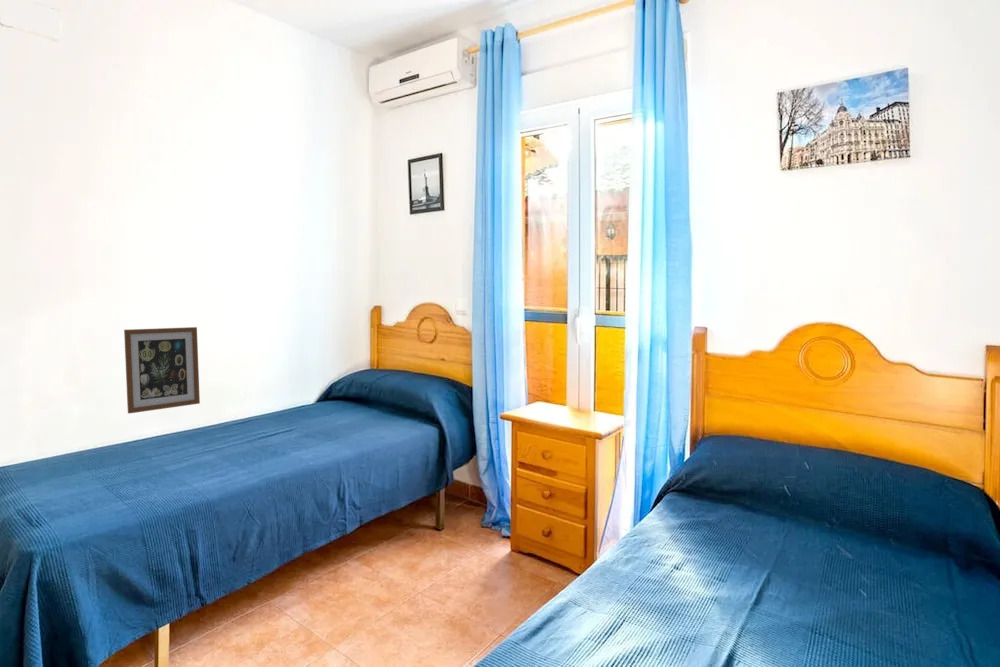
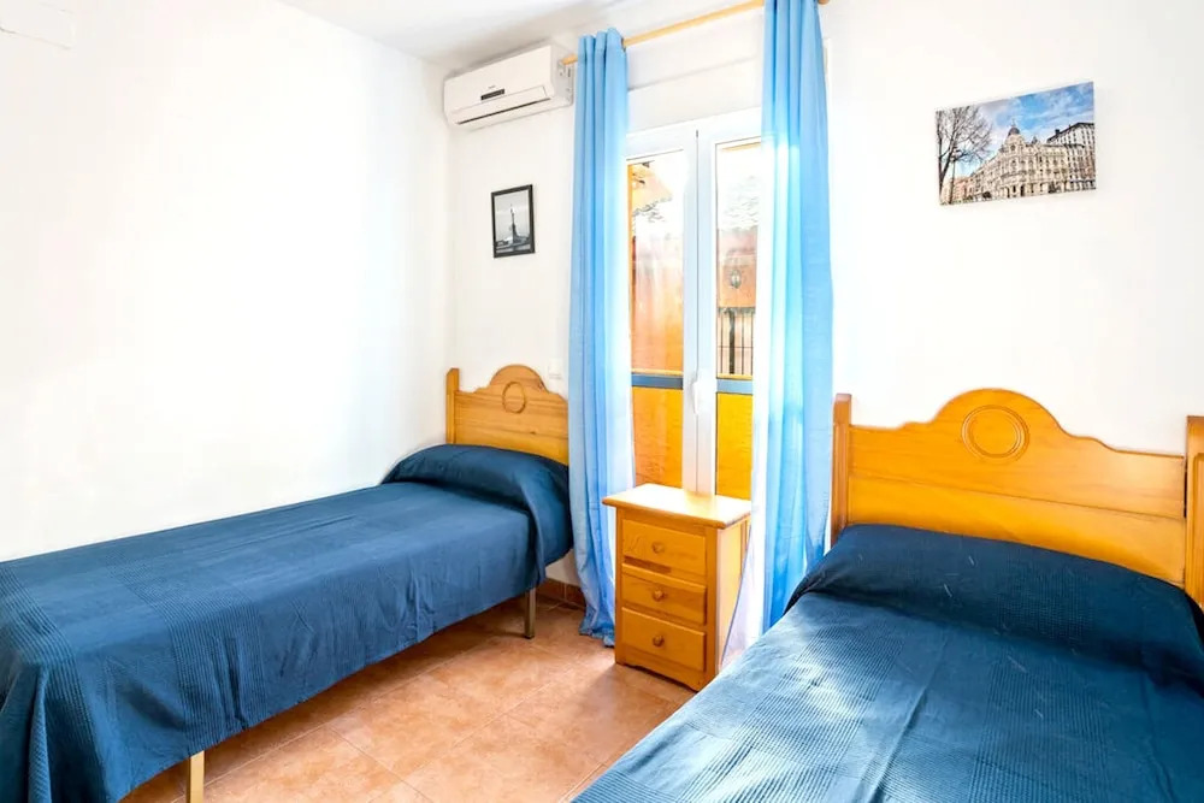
- wall art [123,326,201,414]
